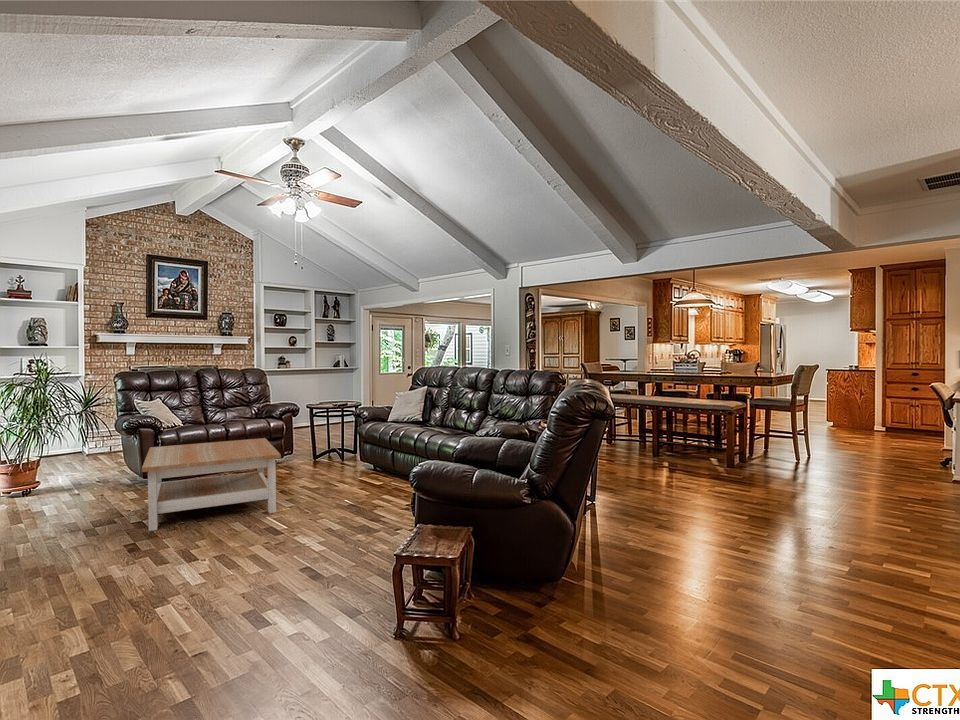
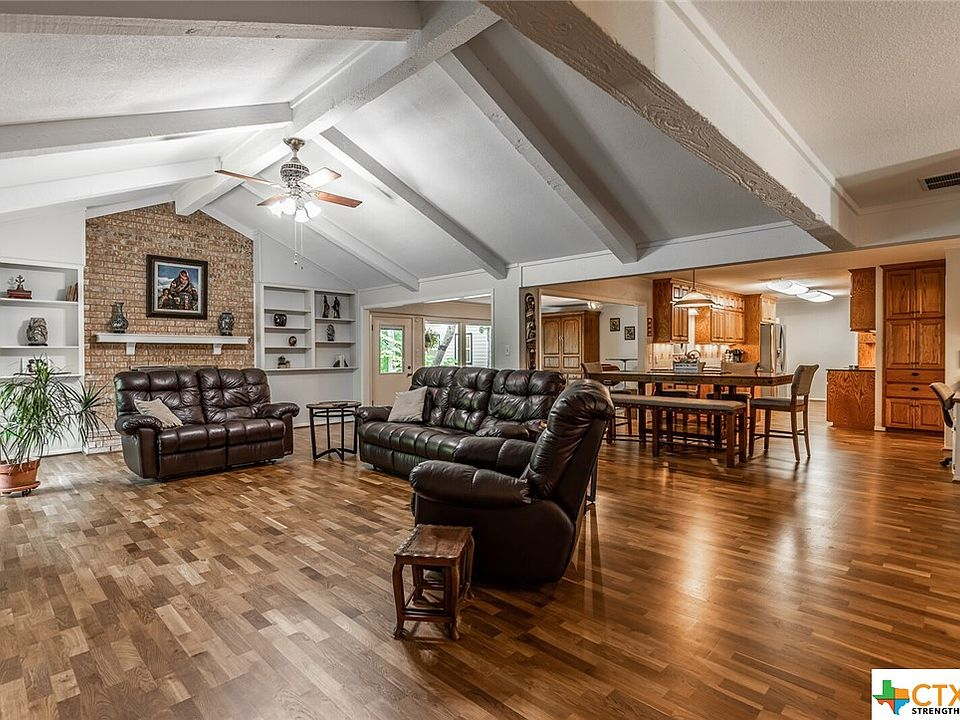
- coffee table [141,437,282,532]
